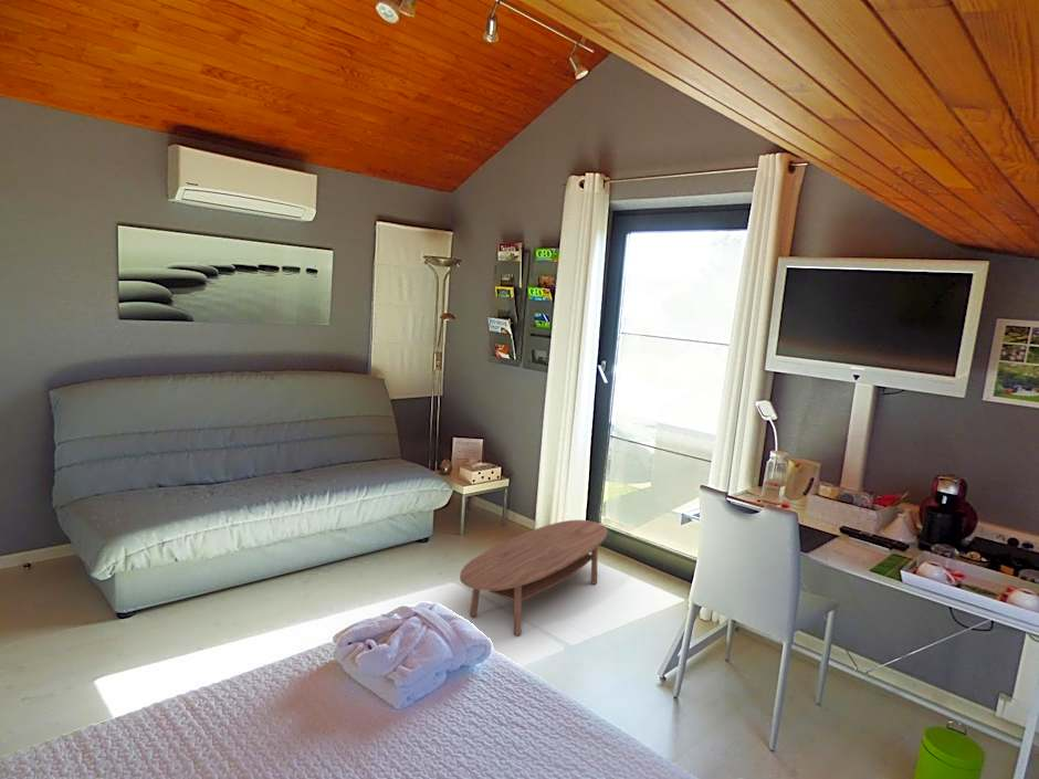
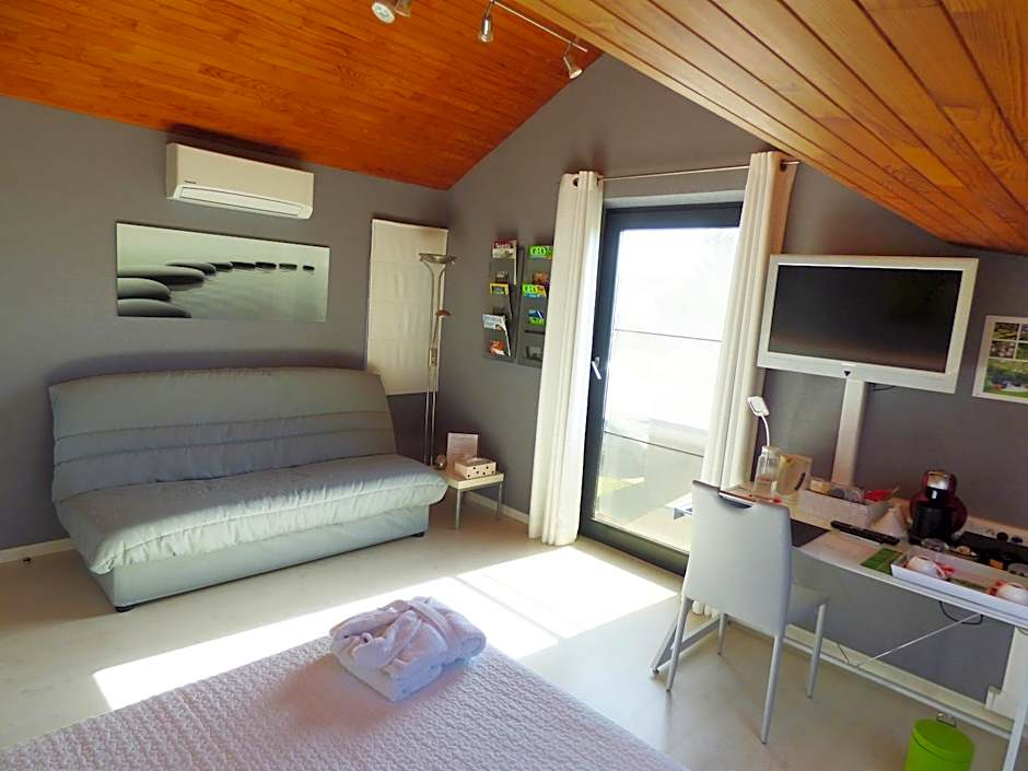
- coffee table [459,519,609,636]
